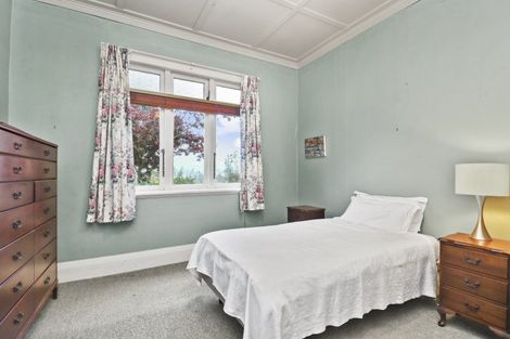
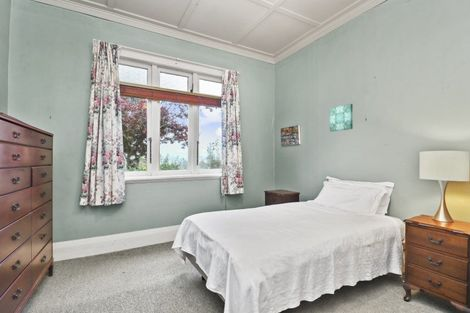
+ wall art [329,103,354,132]
